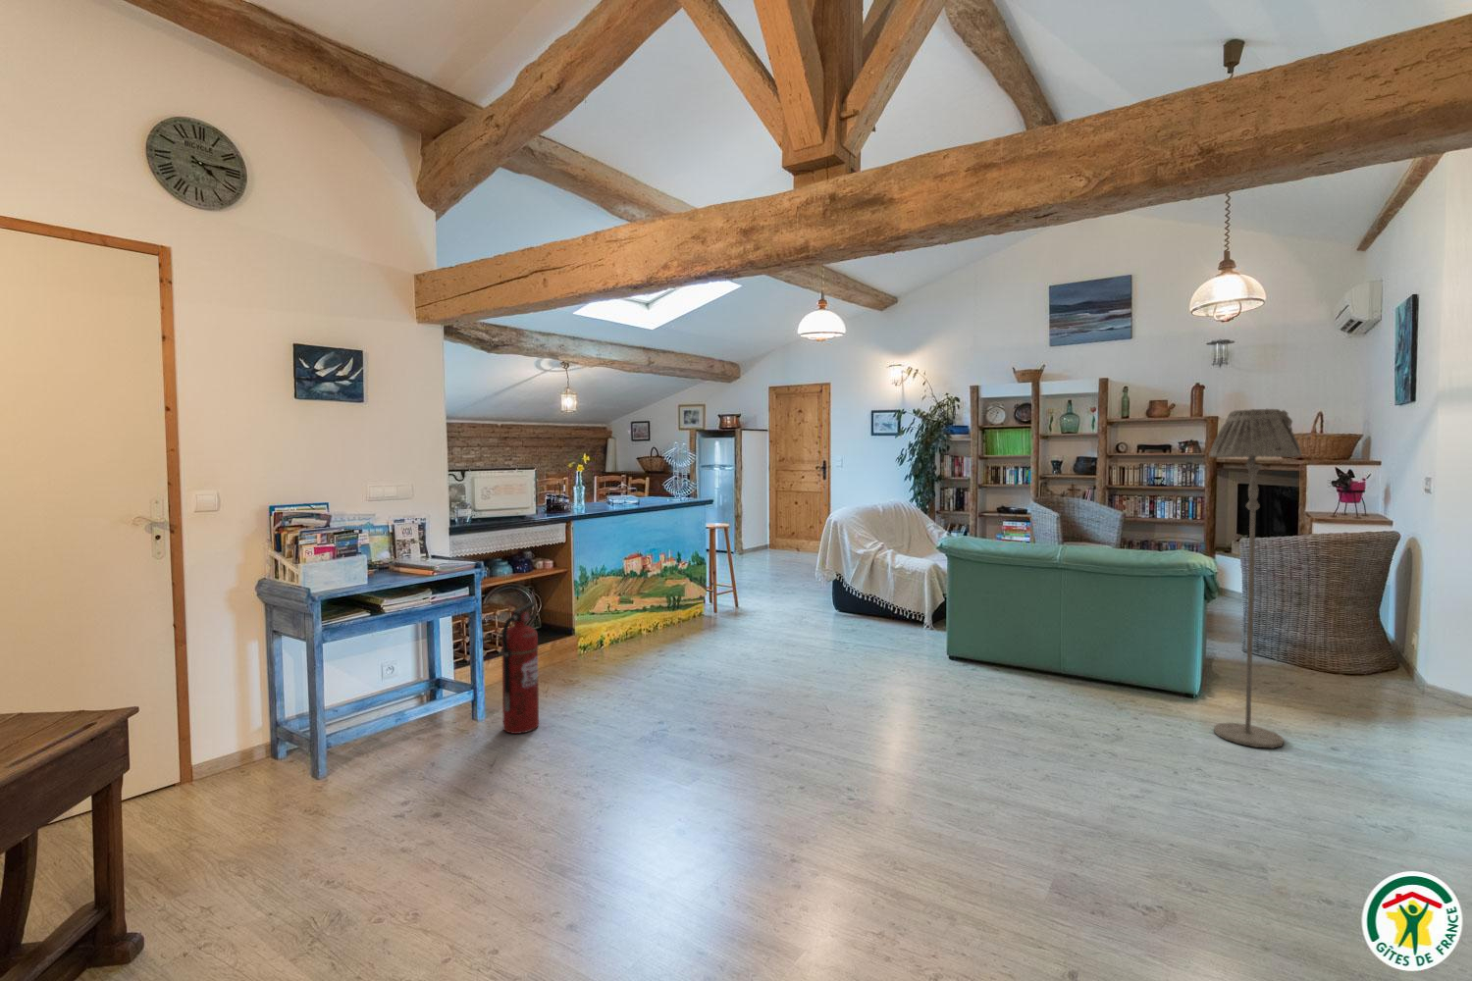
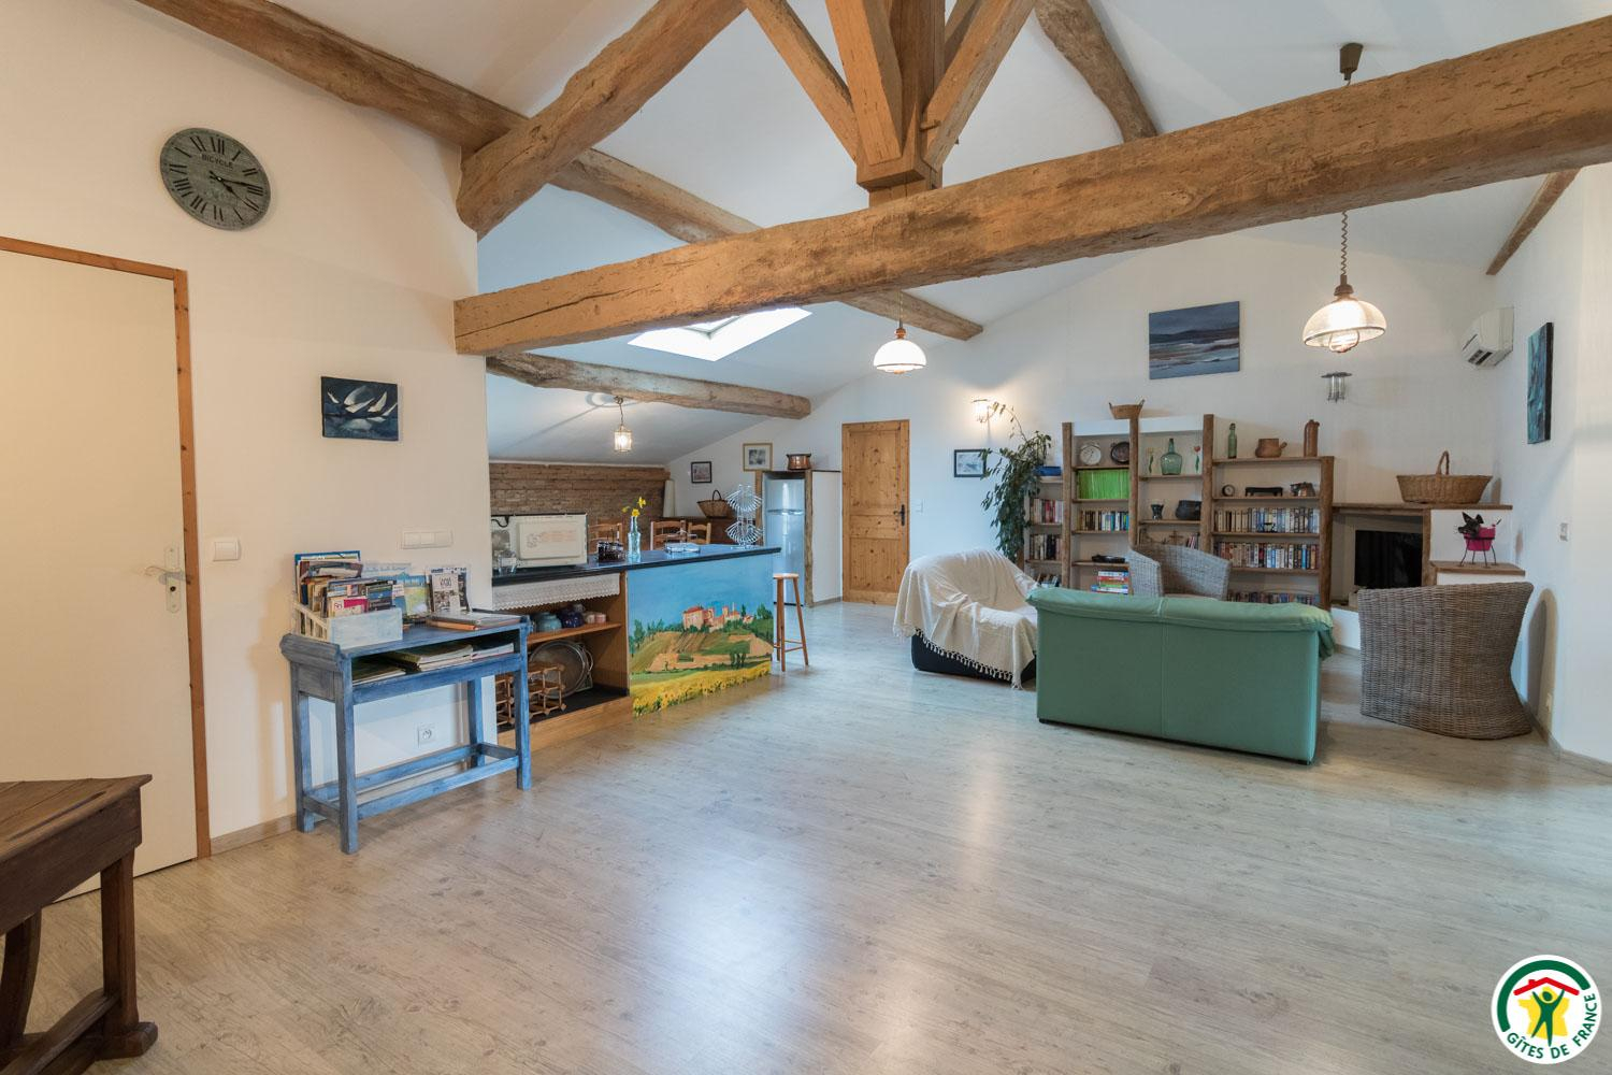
- fire extinguisher [501,601,540,735]
- floor lamp [1208,408,1303,750]
